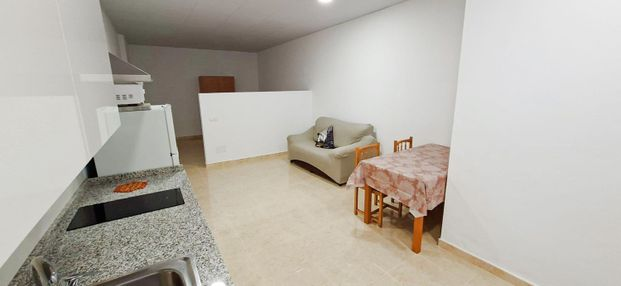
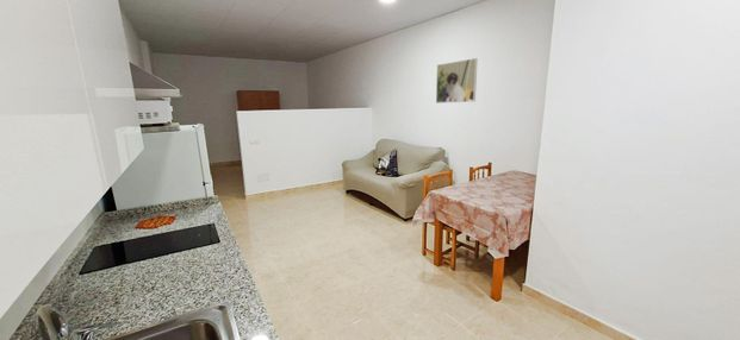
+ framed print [435,57,479,105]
